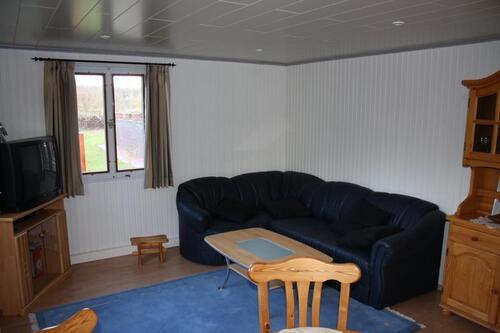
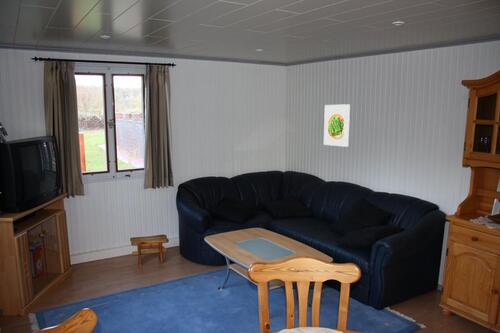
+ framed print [323,103,351,148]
